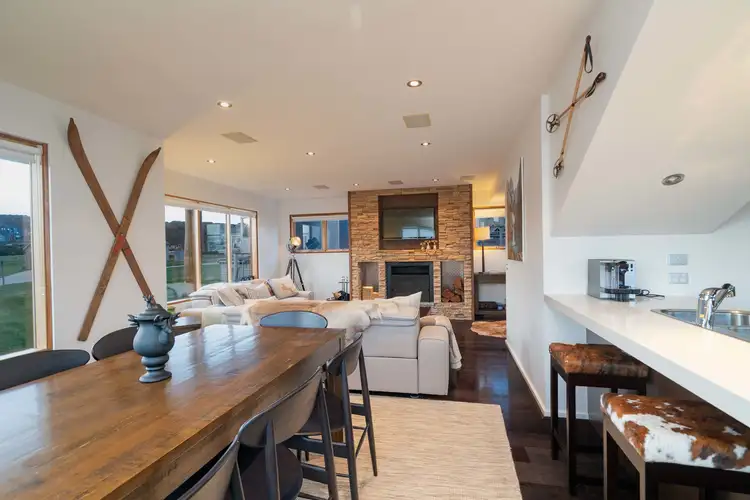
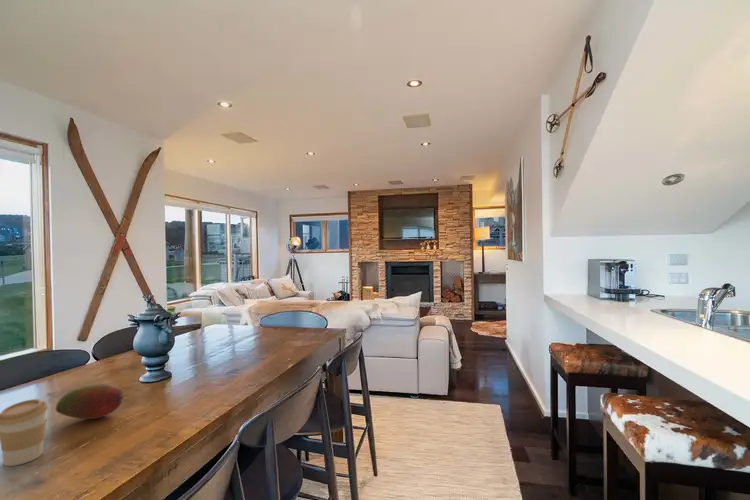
+ coffee cup [0,398,49,467]
+ fruit [55,382,124,420]
